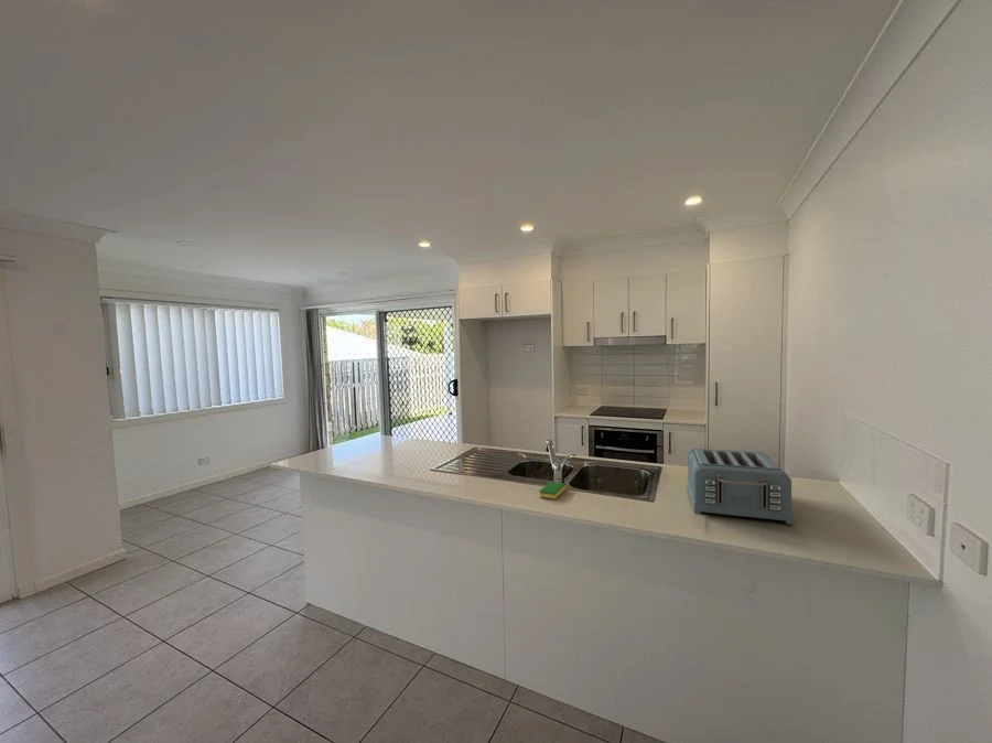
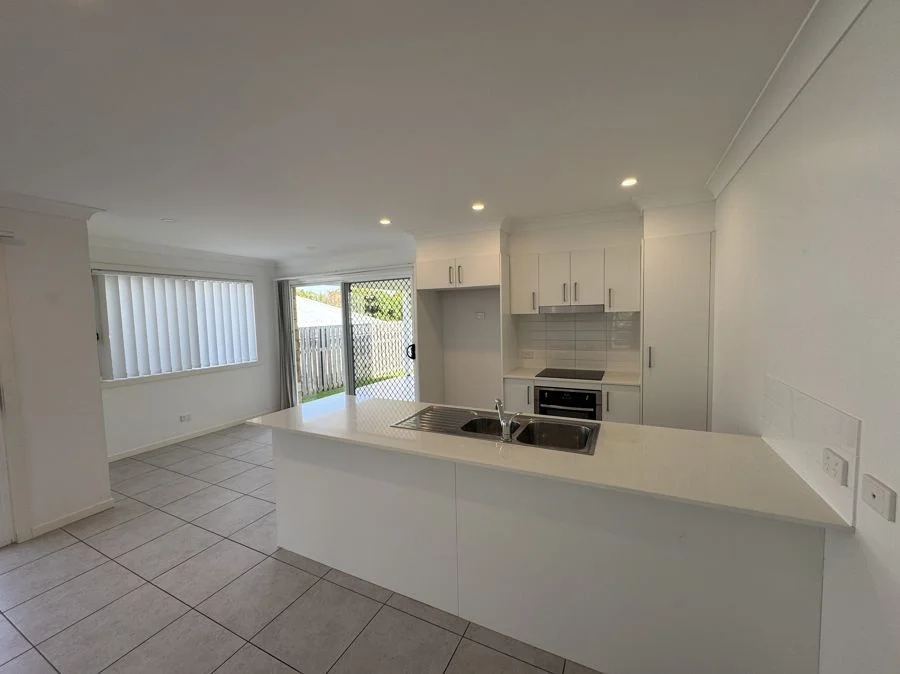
- dish sponge [538,481,567,500]
- toaster [686,448,795,526]
